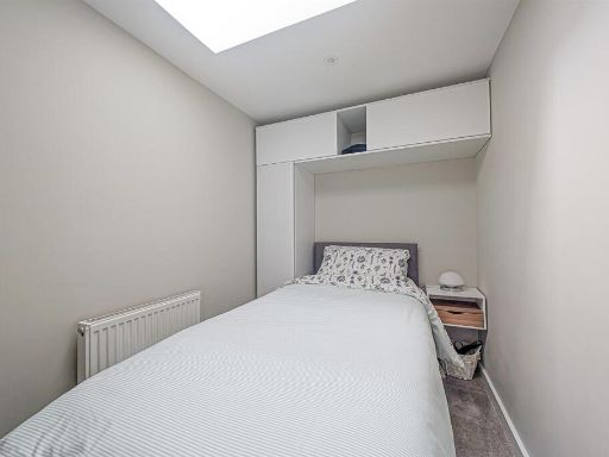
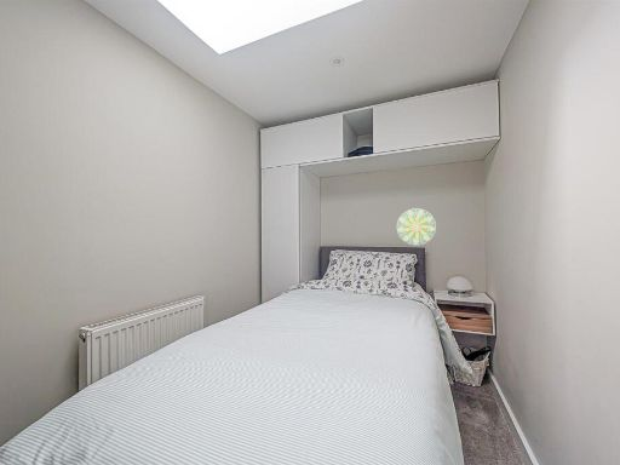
+ decorative plate [396,207,437,246]
